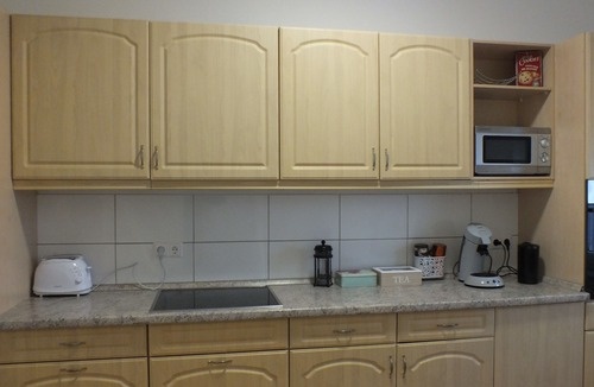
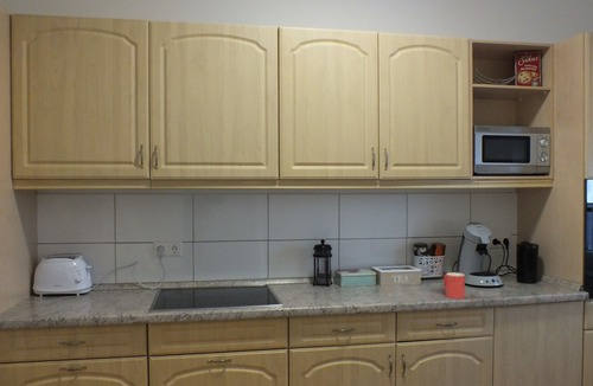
+ mug [442,271,466,300]
